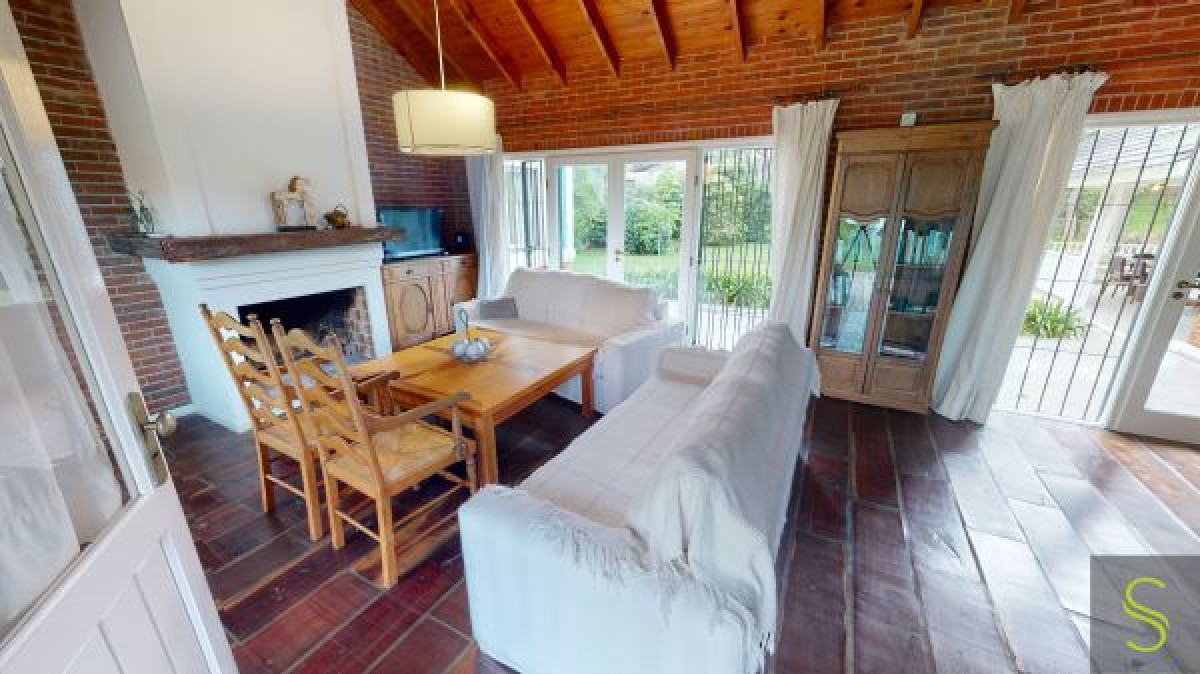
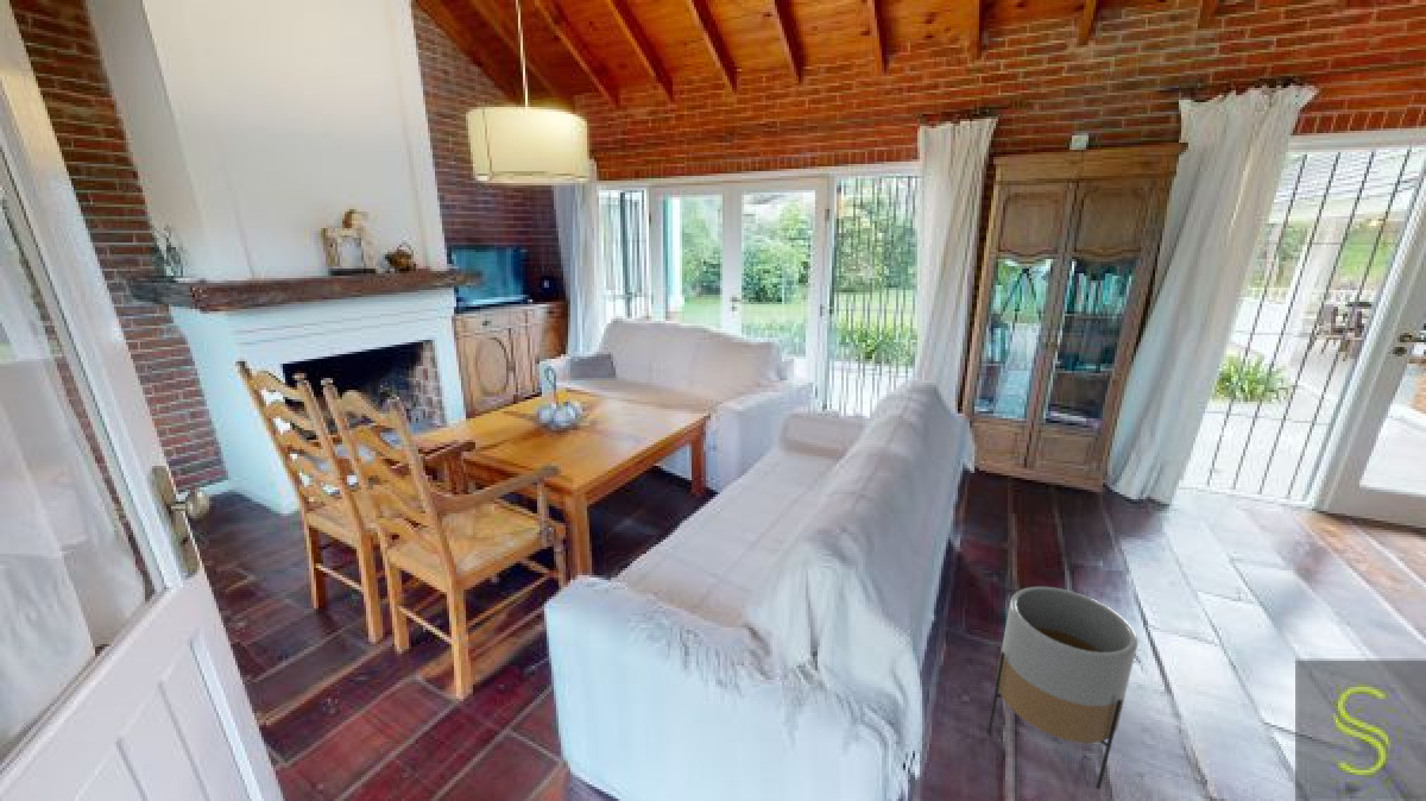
+ planter [986,586,1138,790]
